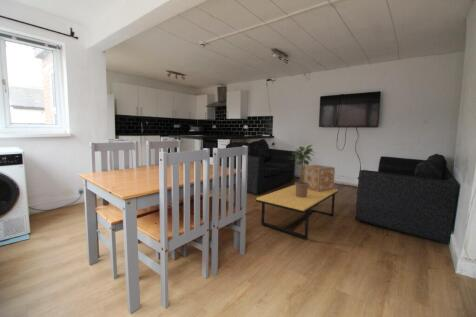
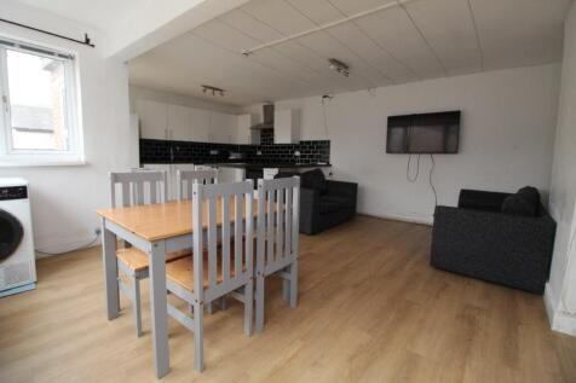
- coffee table [255,184,339,240]
- decorative box [301,164,336,192]
- potted plant [287,144,316,198]
